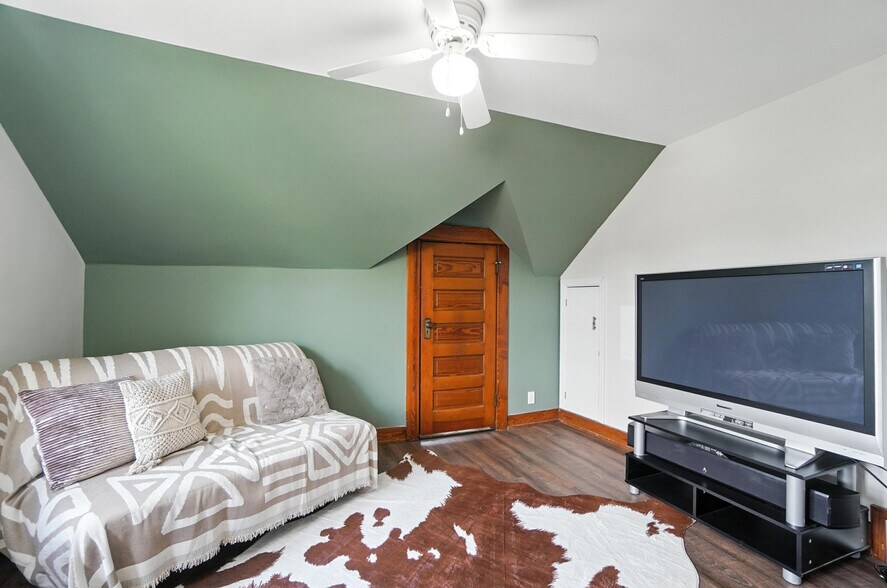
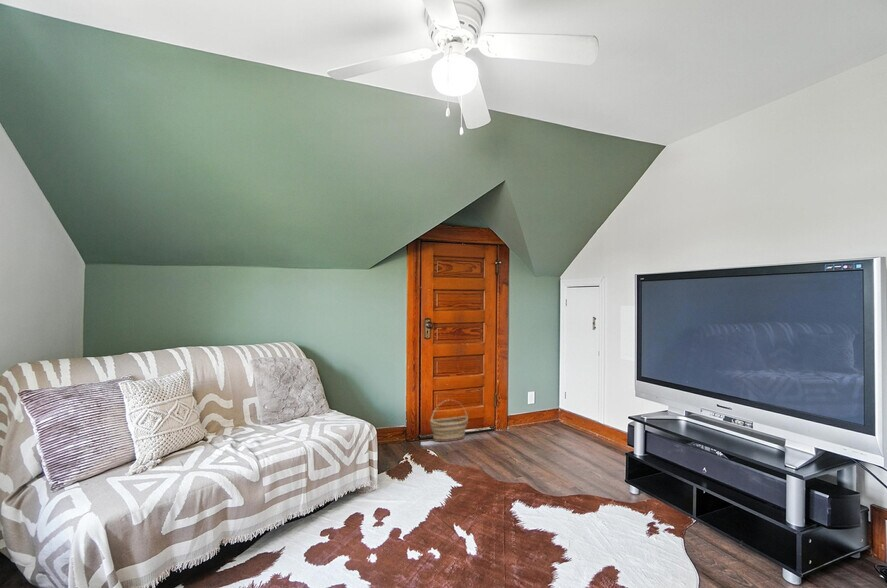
+ basket [429,399,469,443]
